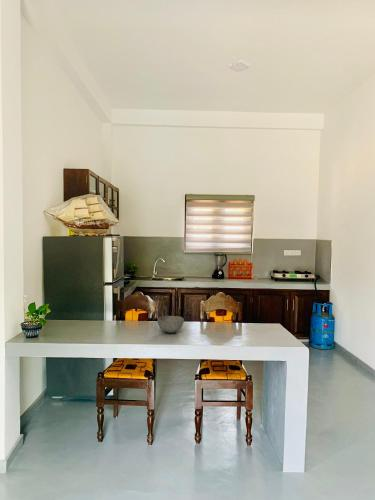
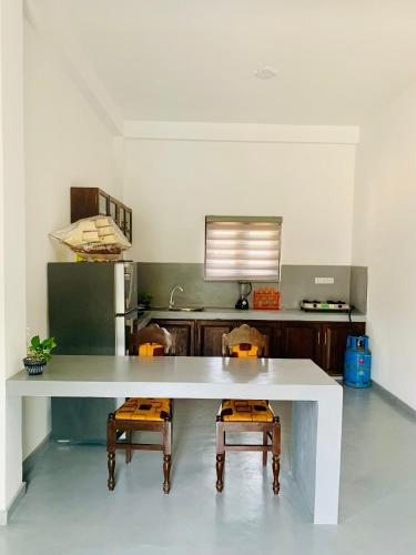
- bowl [157,315,185,334]
